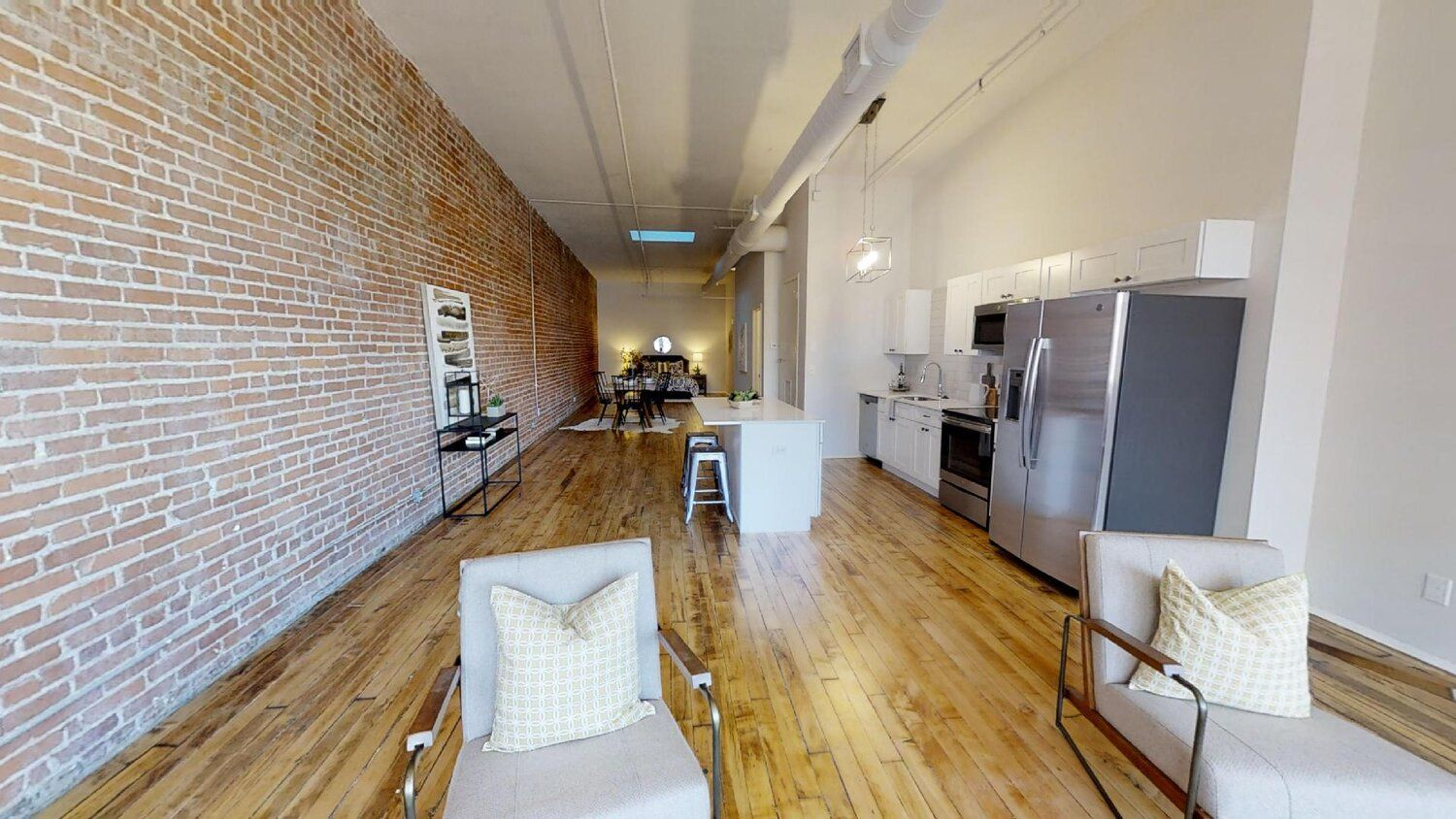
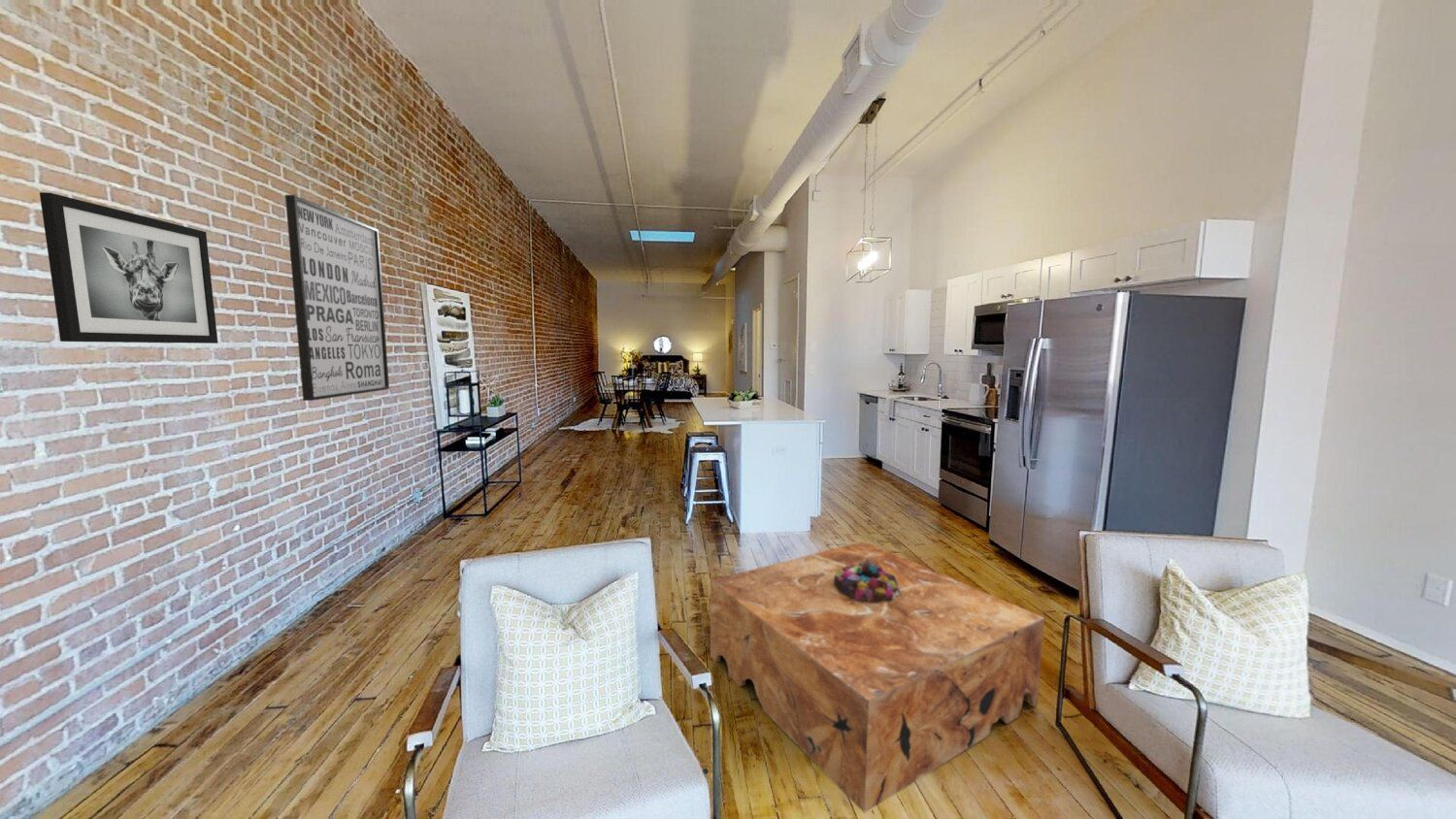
+ wall art [39,191,218,344]
+ coffee table [710,541,1045,814]
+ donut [833,560,900,602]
+ wall art [284,194,390,402]
